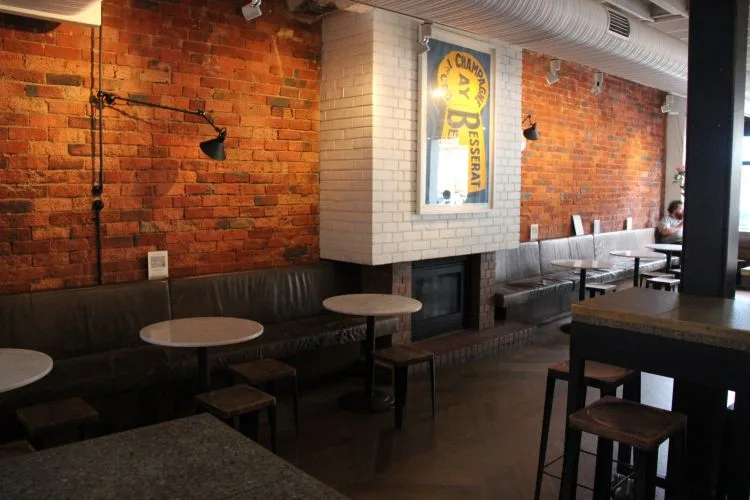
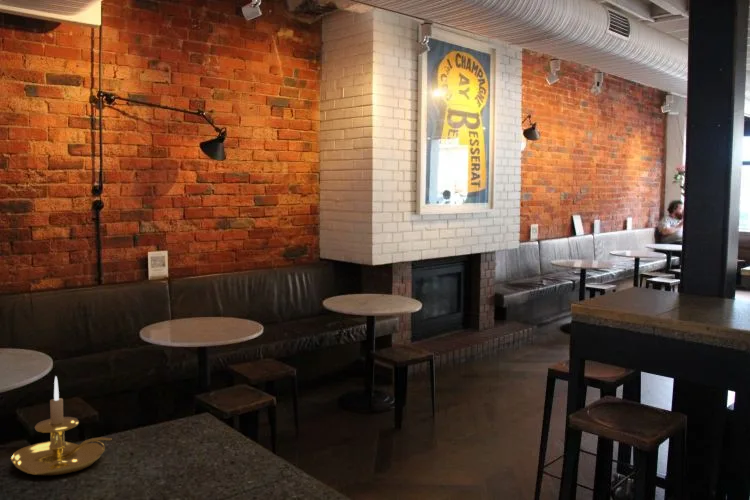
+ candle holder [10,375,113,476]
